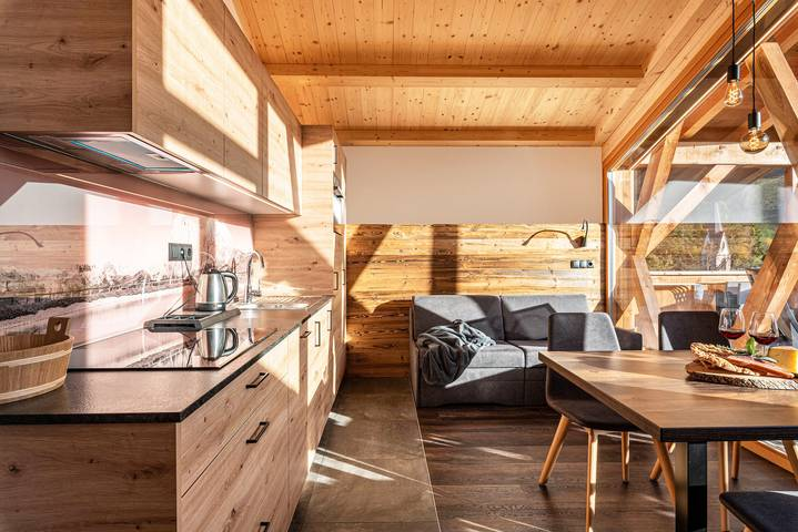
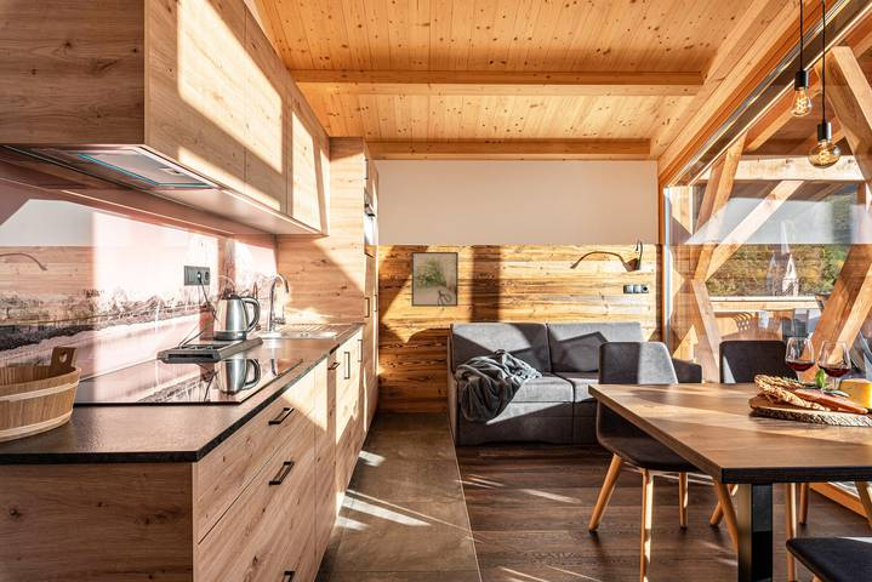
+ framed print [410,251,460,308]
